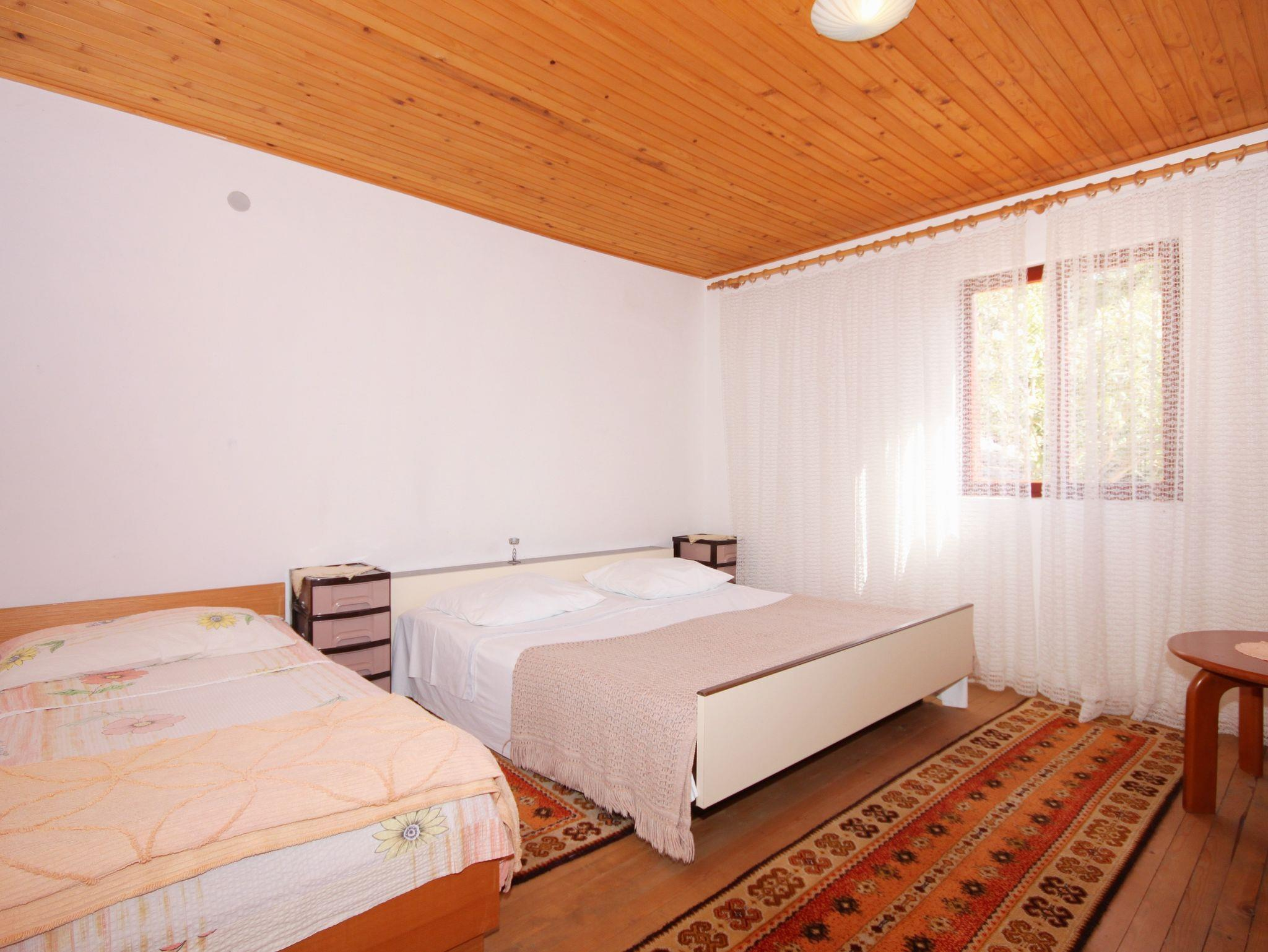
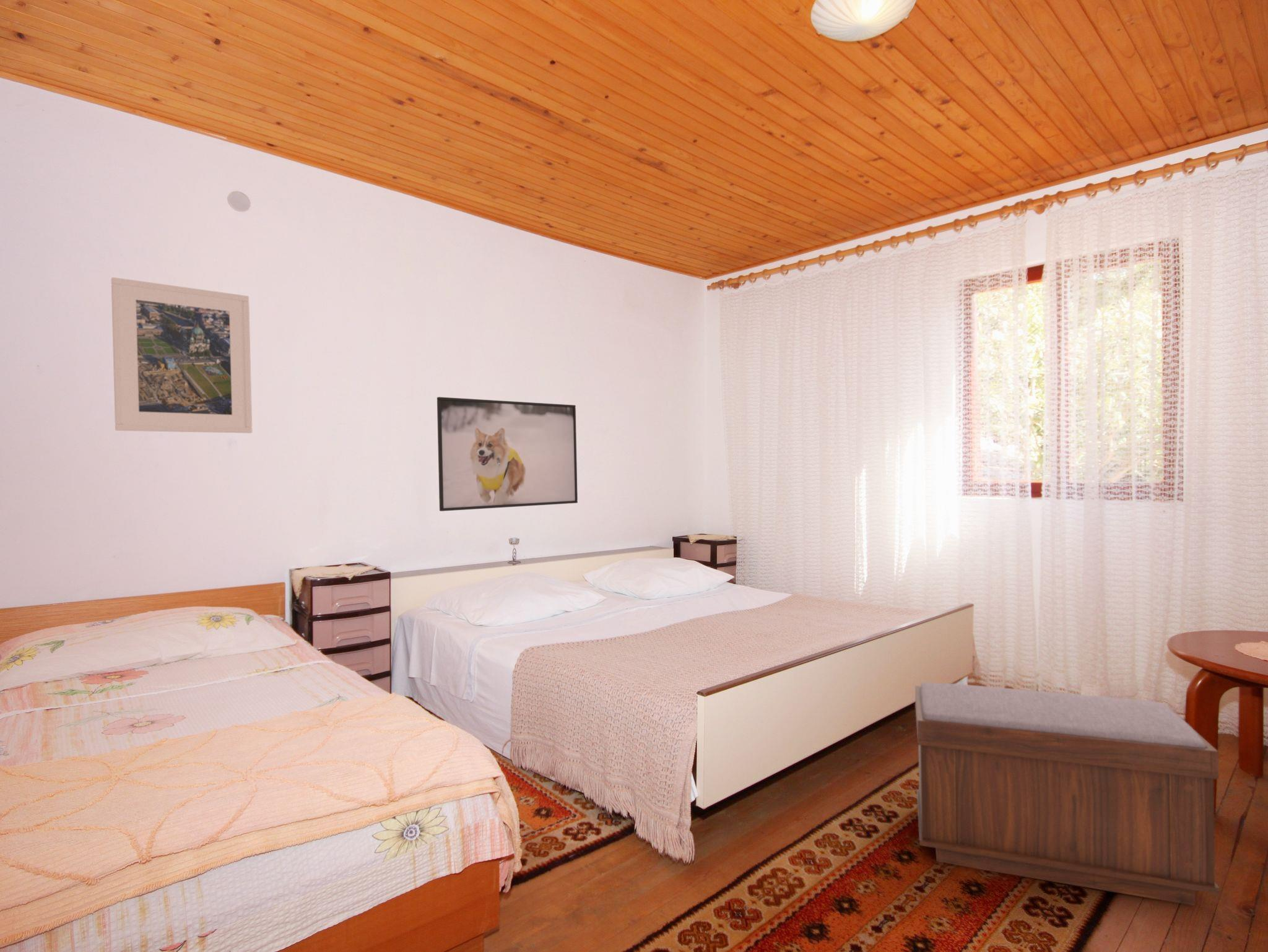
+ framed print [111,277,253,434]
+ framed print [436,396,578,512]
+ bench [914,682,1221,906]
